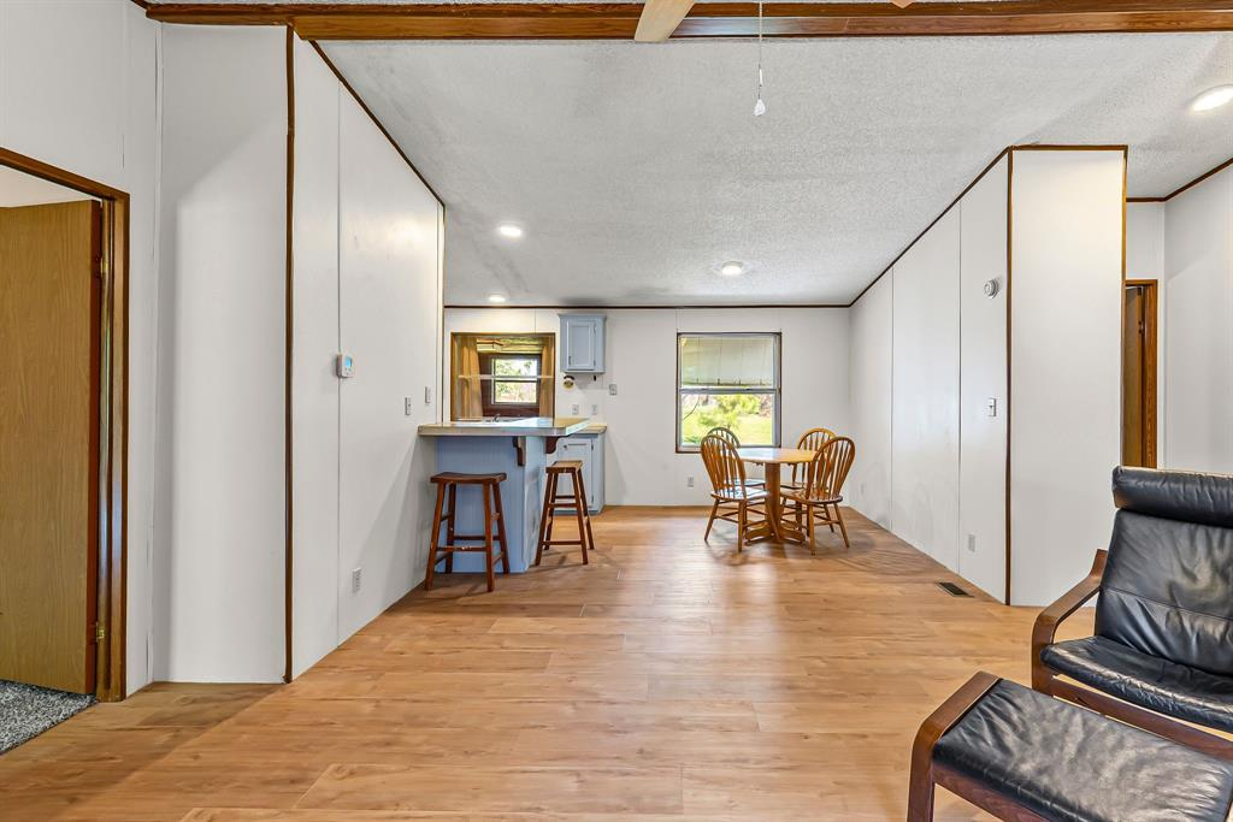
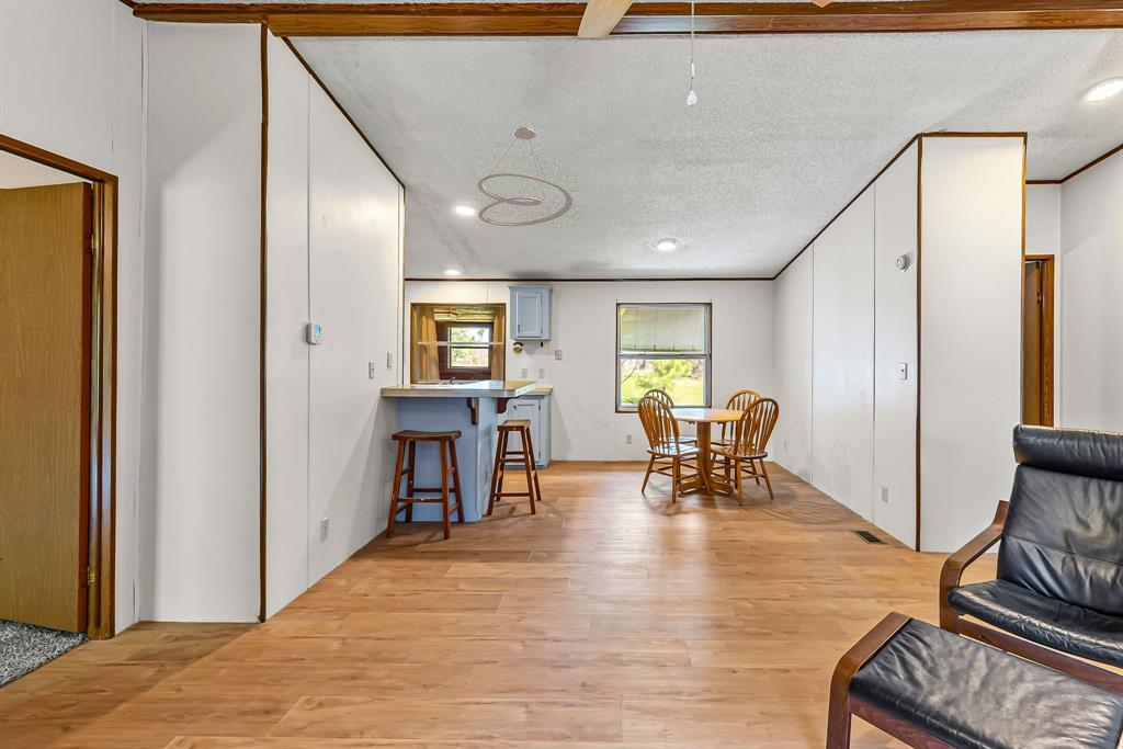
+ ceiling light fixture [477,126,574,227]
